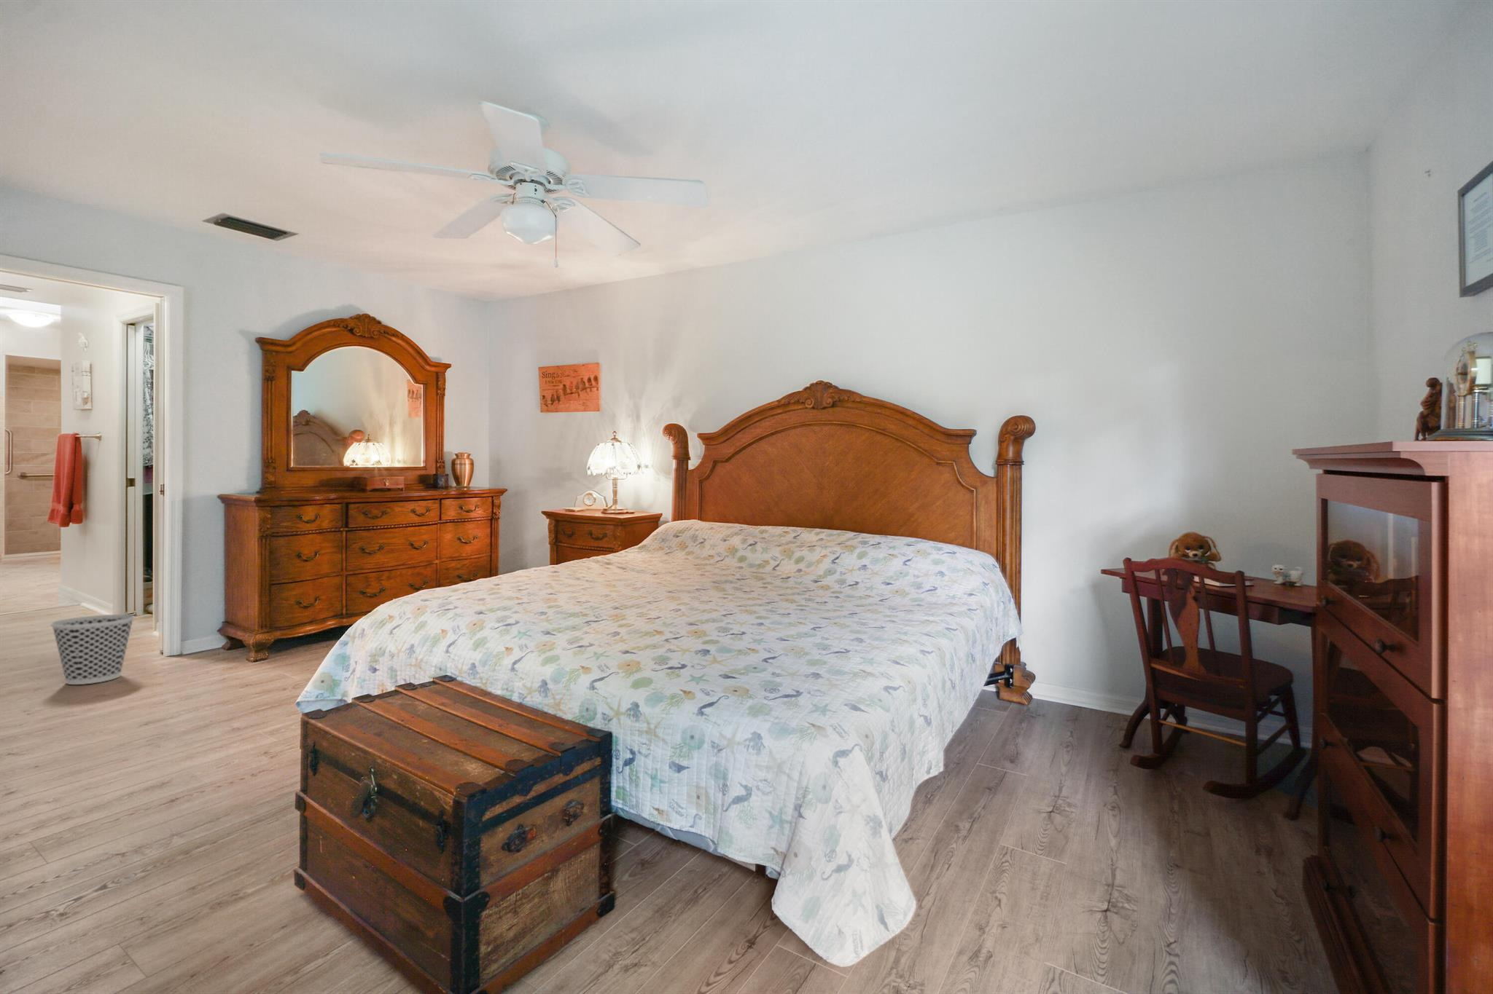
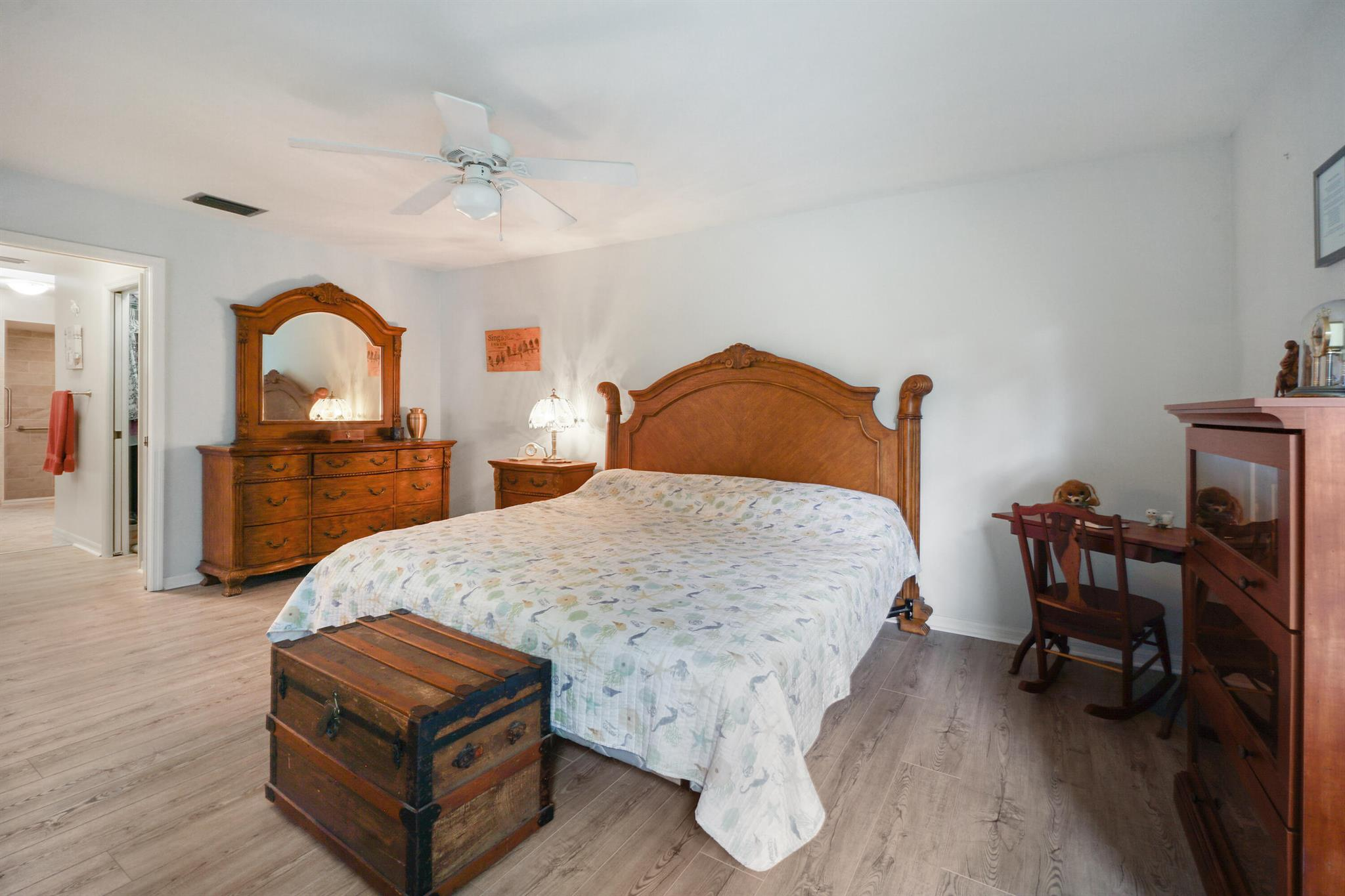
- wastebasket [50,613,135,686]
